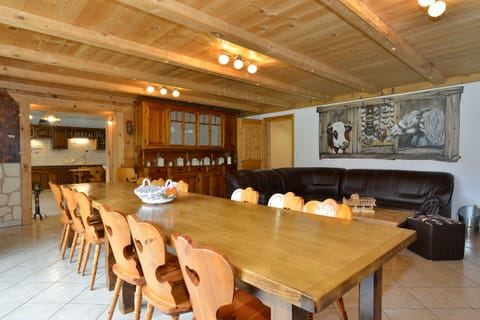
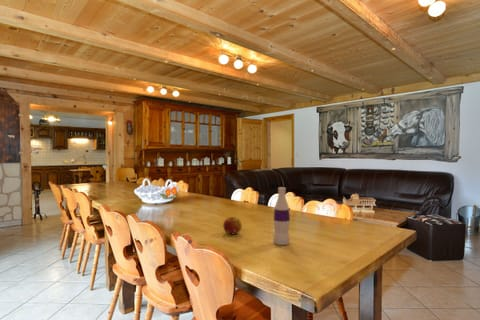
+ fruit [222,216,243,235]
+ bottle [272,186,291,246]
